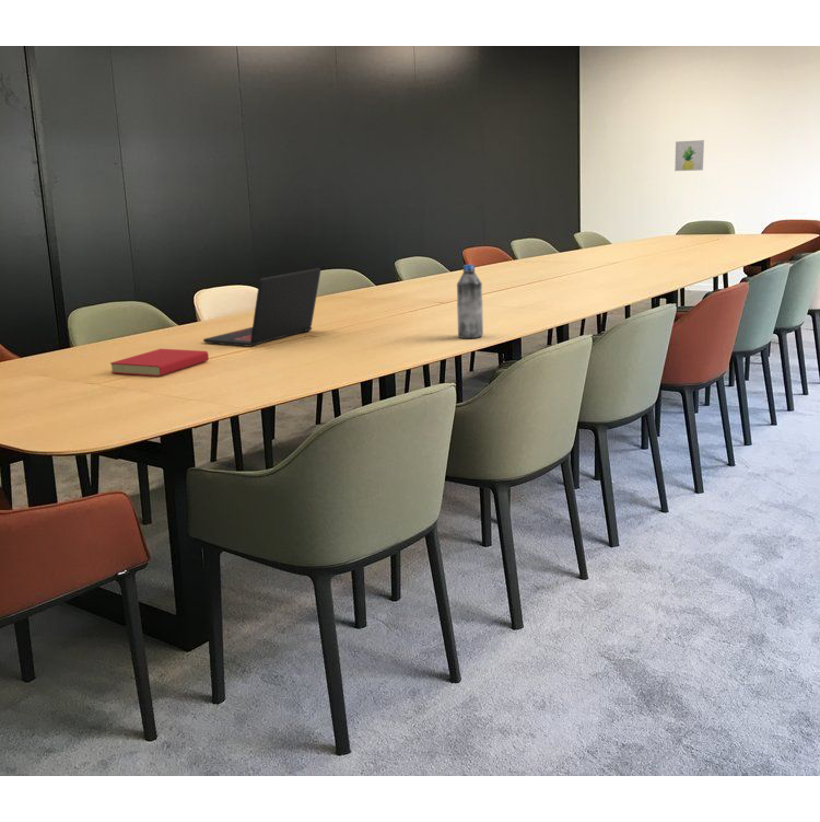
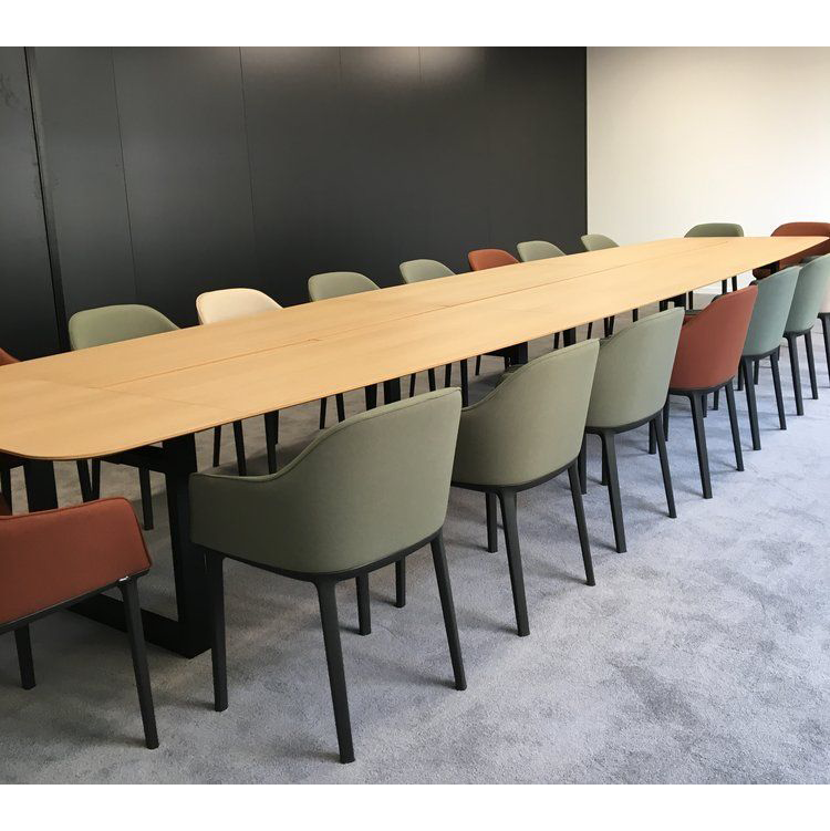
- book [109,348,210,378]
- wall art [673,139,705,172]
- water bottle [456,264,484,339]
- laptop [202,267,321,348]
